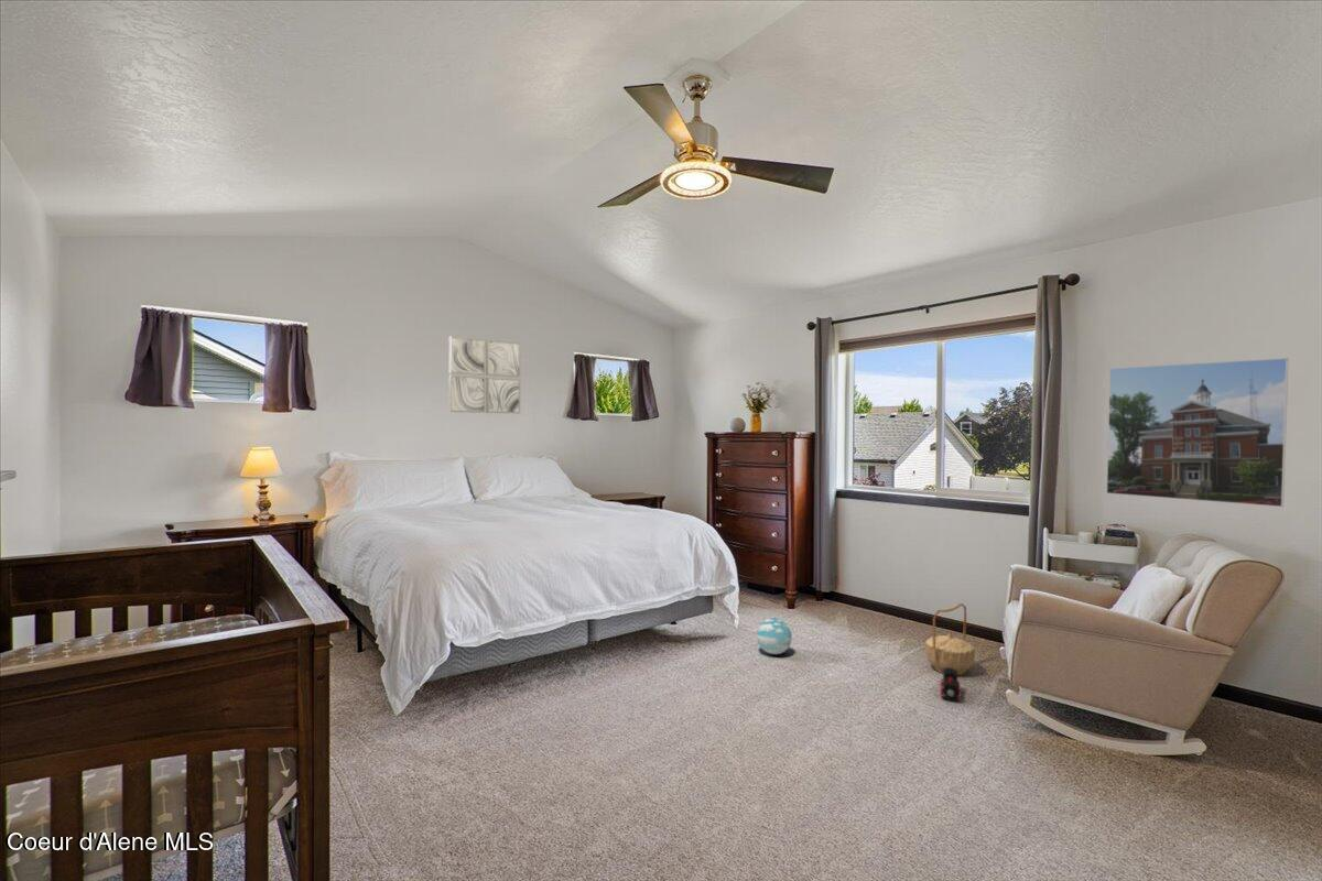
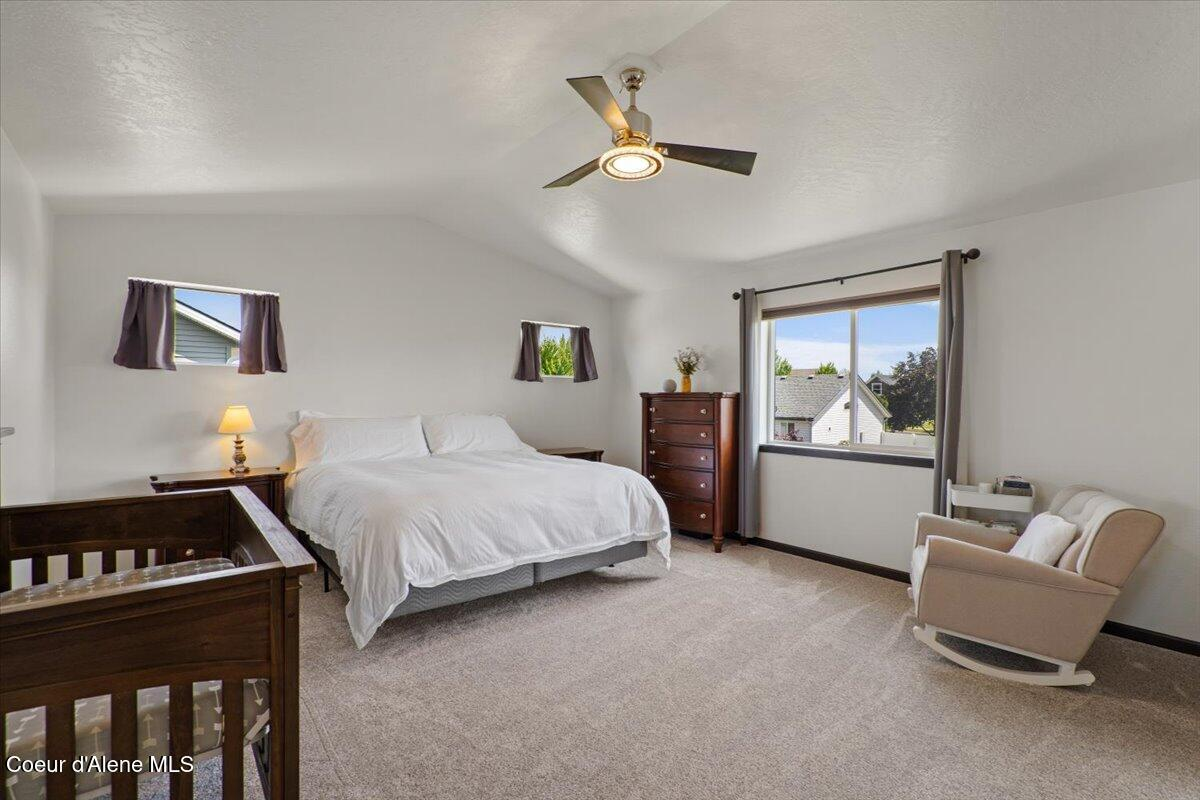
- wall art [447,335,522,415]
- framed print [1105,357,1289,508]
- decorative ball [756,617,793,655]
- basket [924,602,976,676]
- toy train [939,668,962,701]
